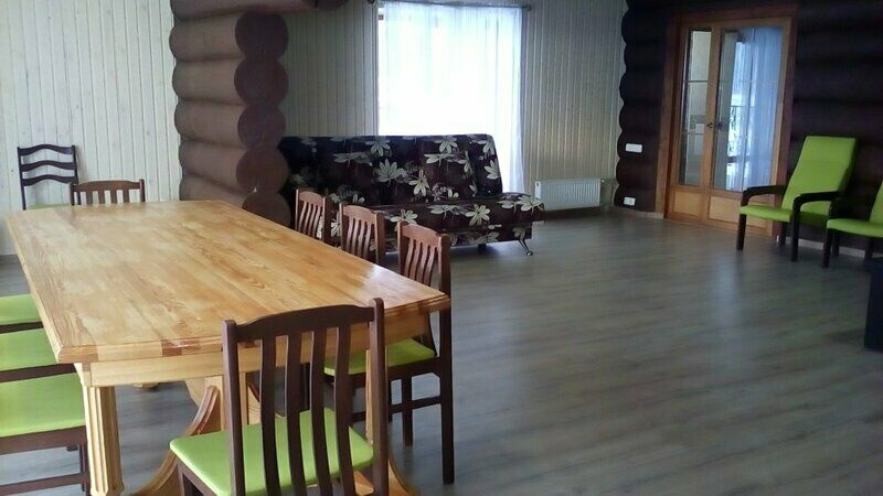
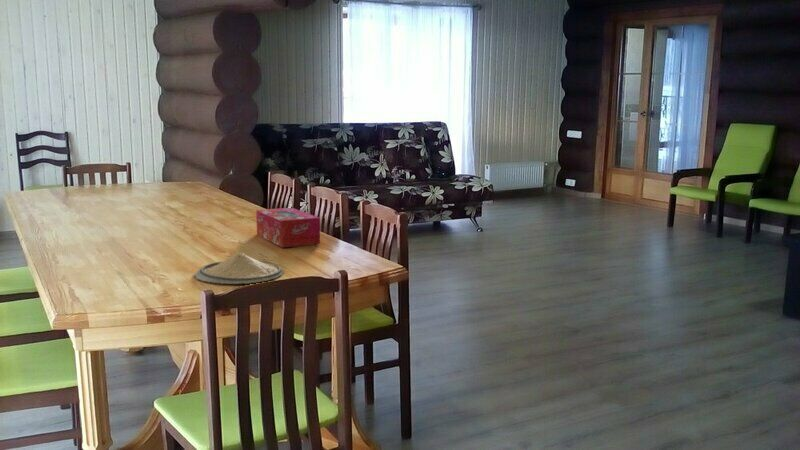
+ tissue box [255,207,321,248]
+ plate [192,251,284,285]
